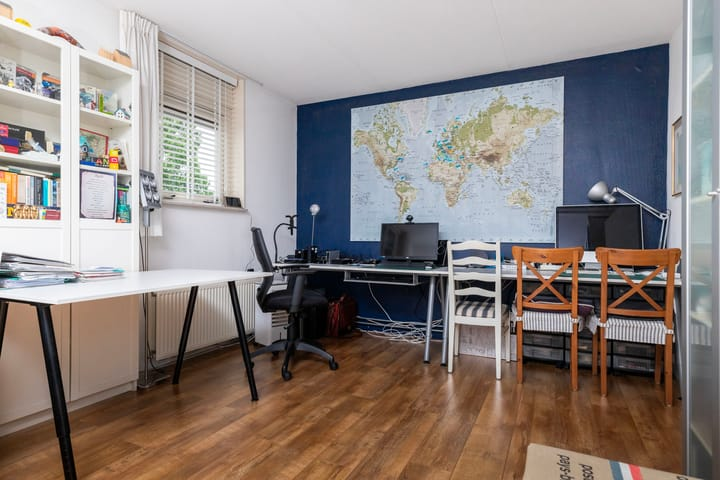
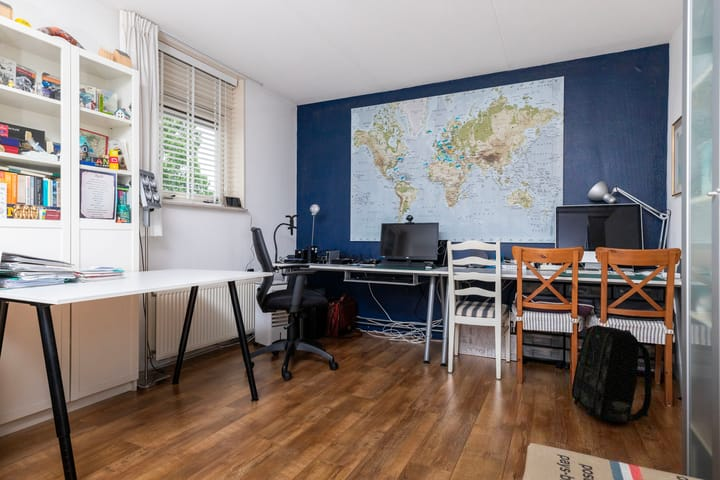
+ backpack [570,324,653,425]
